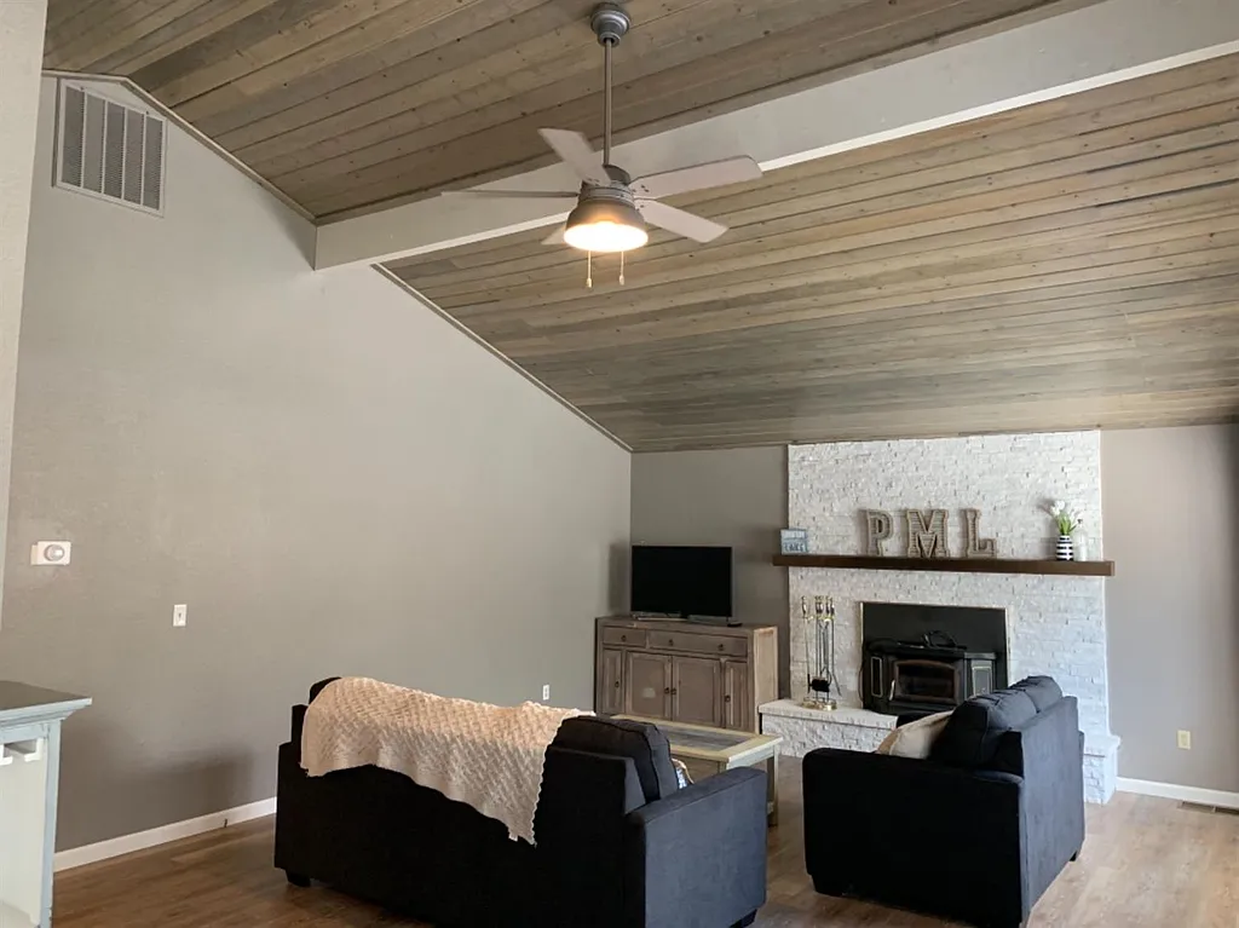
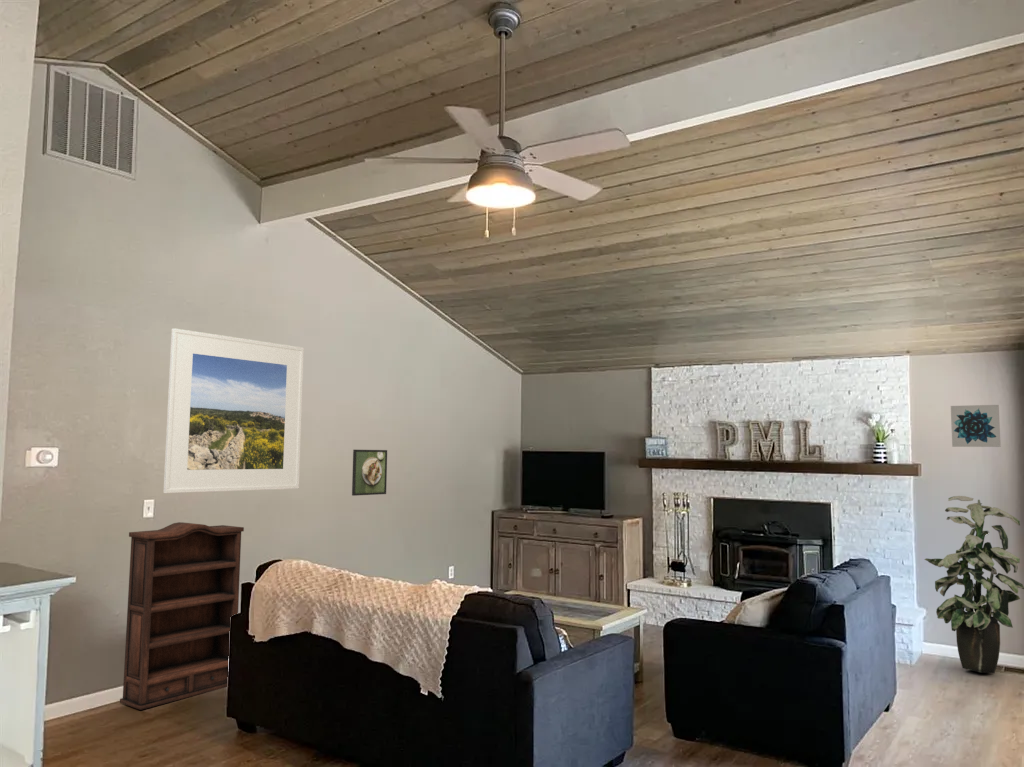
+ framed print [351,449,388,497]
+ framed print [162,328,305,494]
+ bookshelf [119,521,245,711]
+ wall art [950,404,1002,448]
+ indoor plant [923,495,1024,674]
